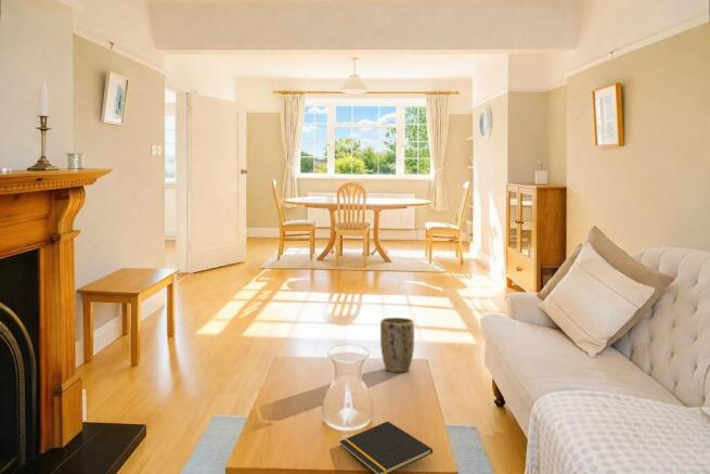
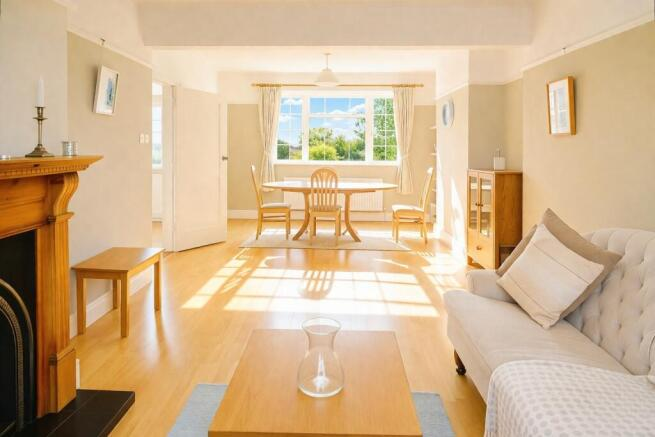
- plant pot [379,317,415,373]
- notepad [339,420,434,474]
